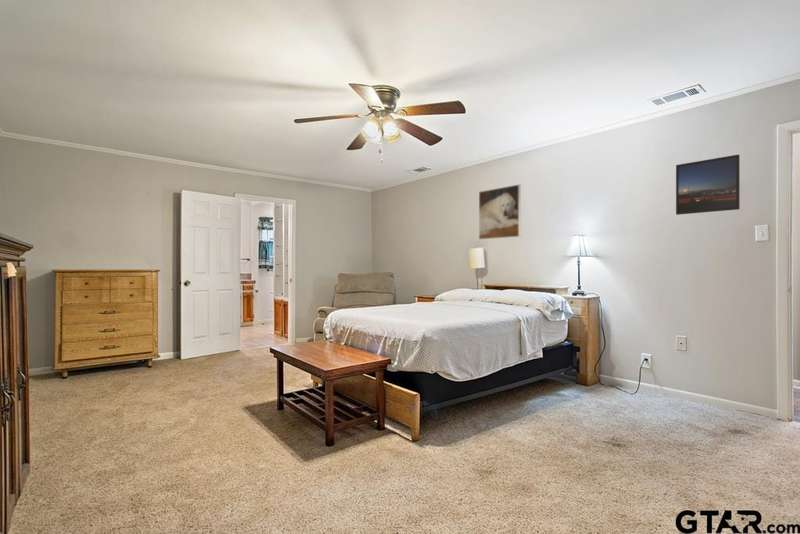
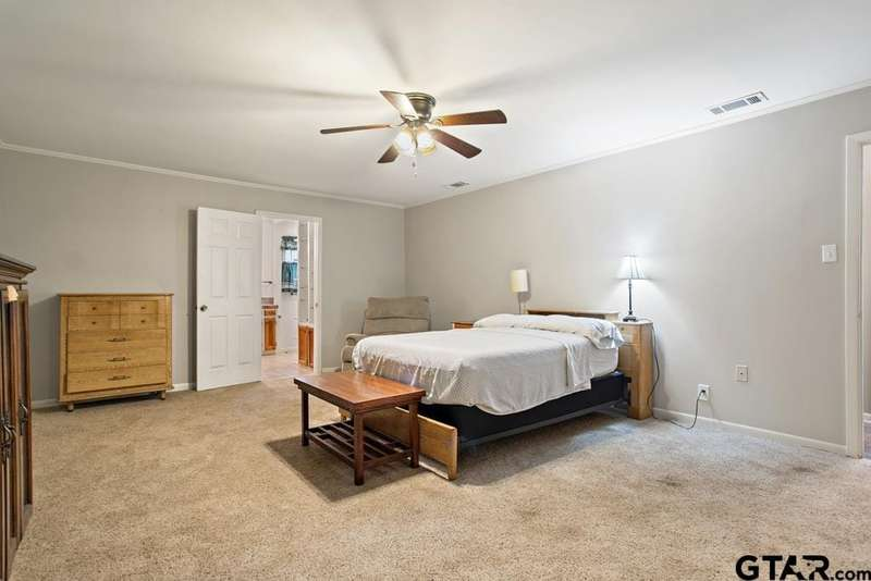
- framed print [675,153,741,216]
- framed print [478,183,522,240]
